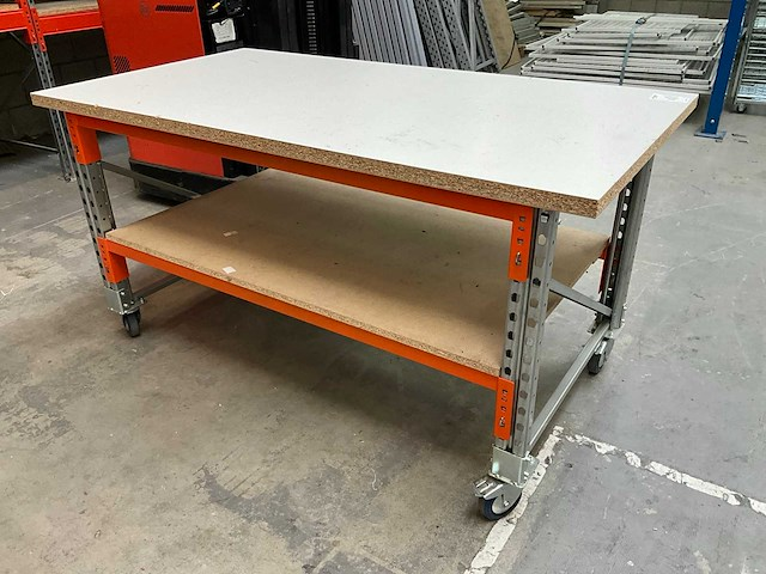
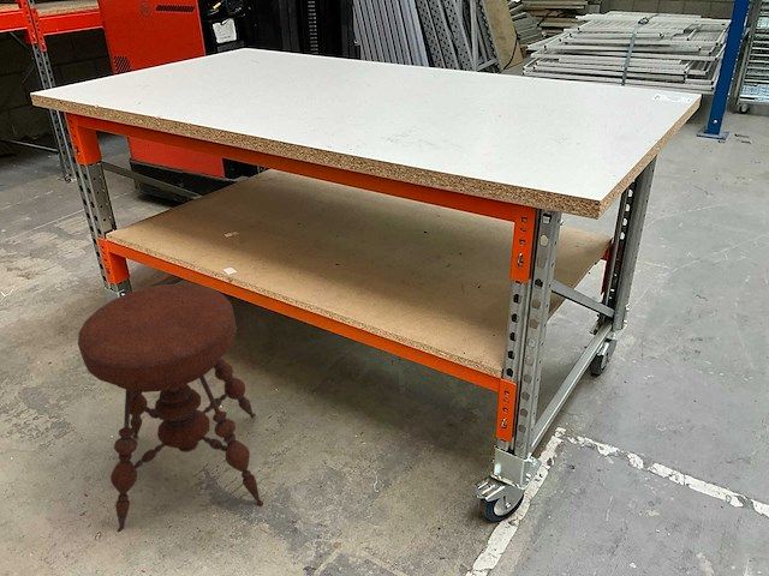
+ stool [77,282,264,533]
